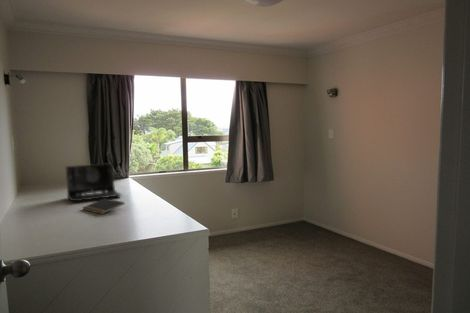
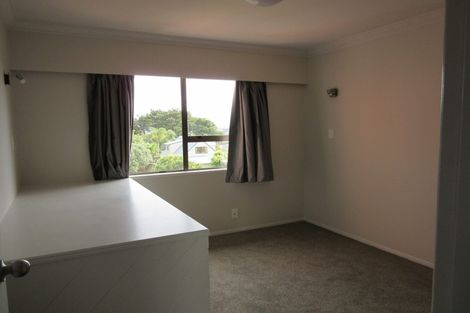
- laptop [64,162,123,202]
- notepad [81,198,126,215]
